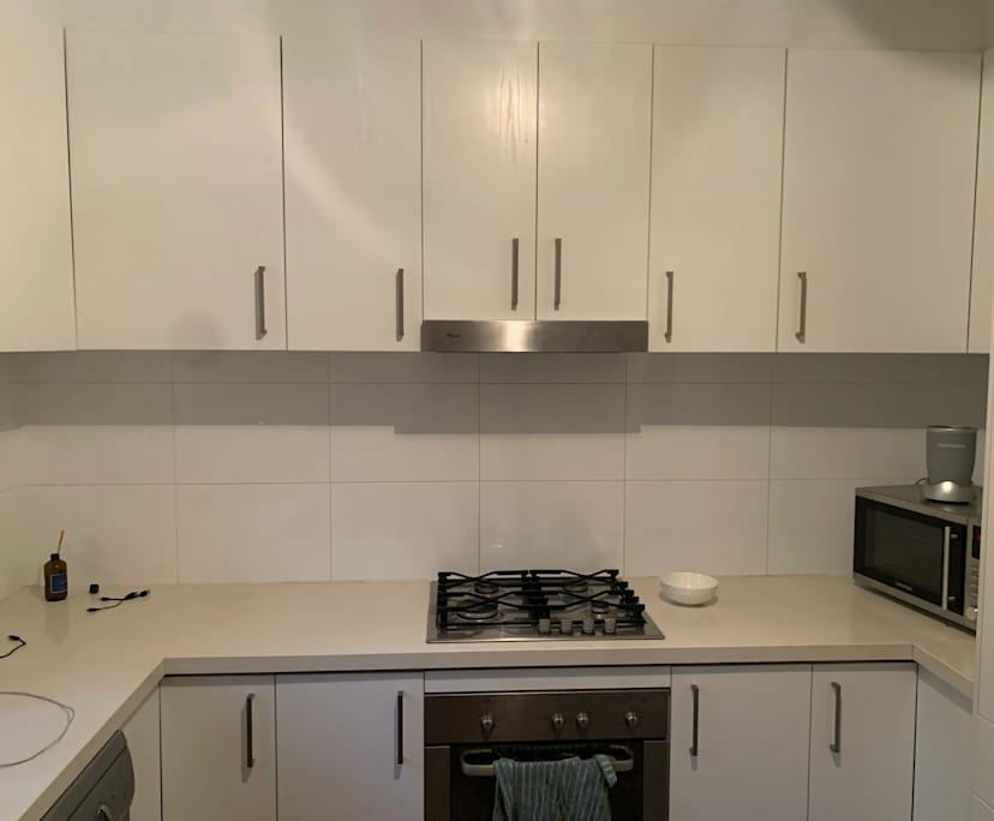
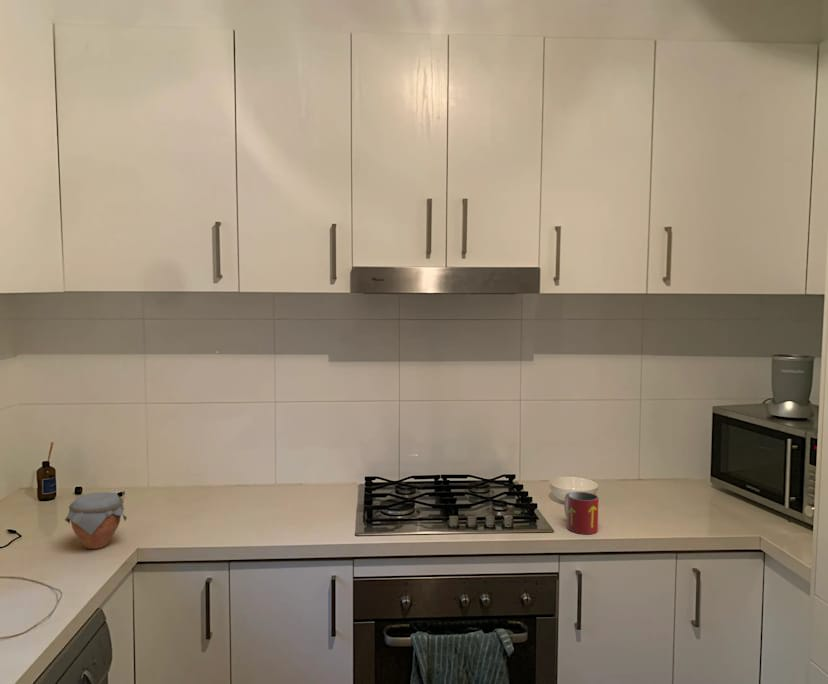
+ jar [64,491,128,550]
+ mug [563,491,599,535]
